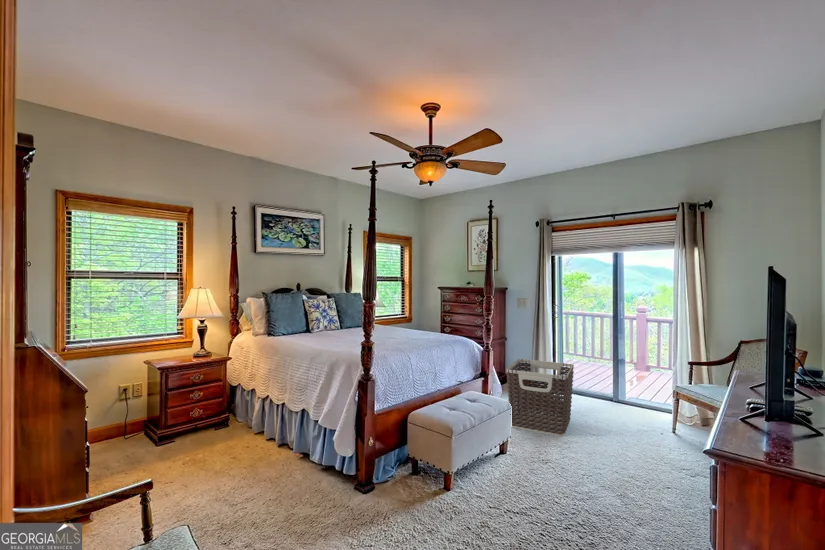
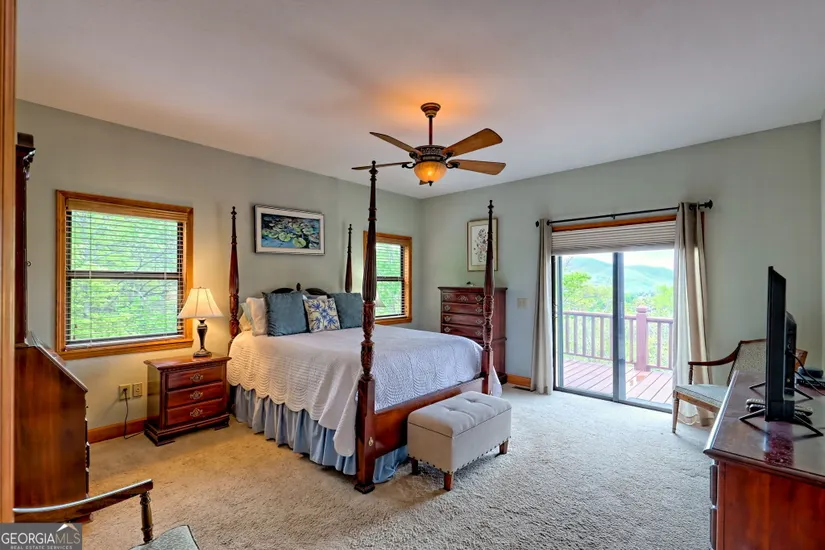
- clothes hamper [505,358,575,437]
